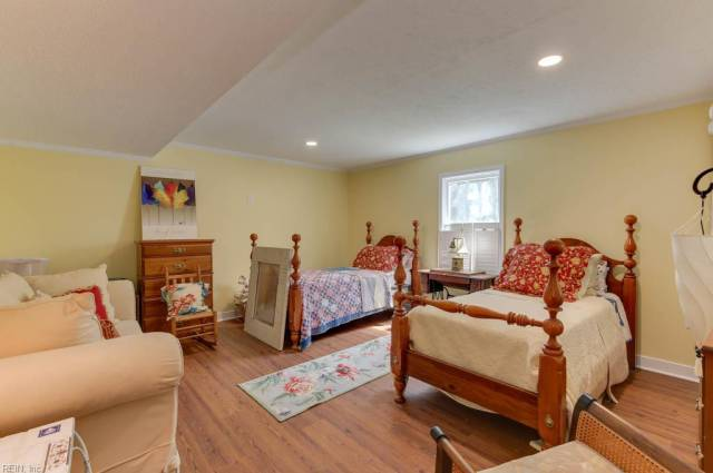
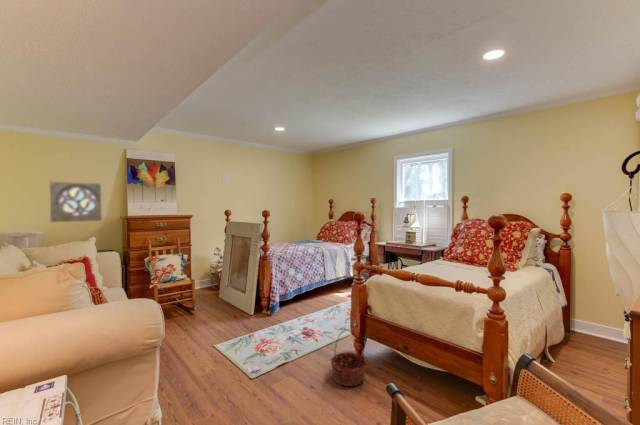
+ basket [330,328,368,387]
+ wall ornament [49,181,103,223]
